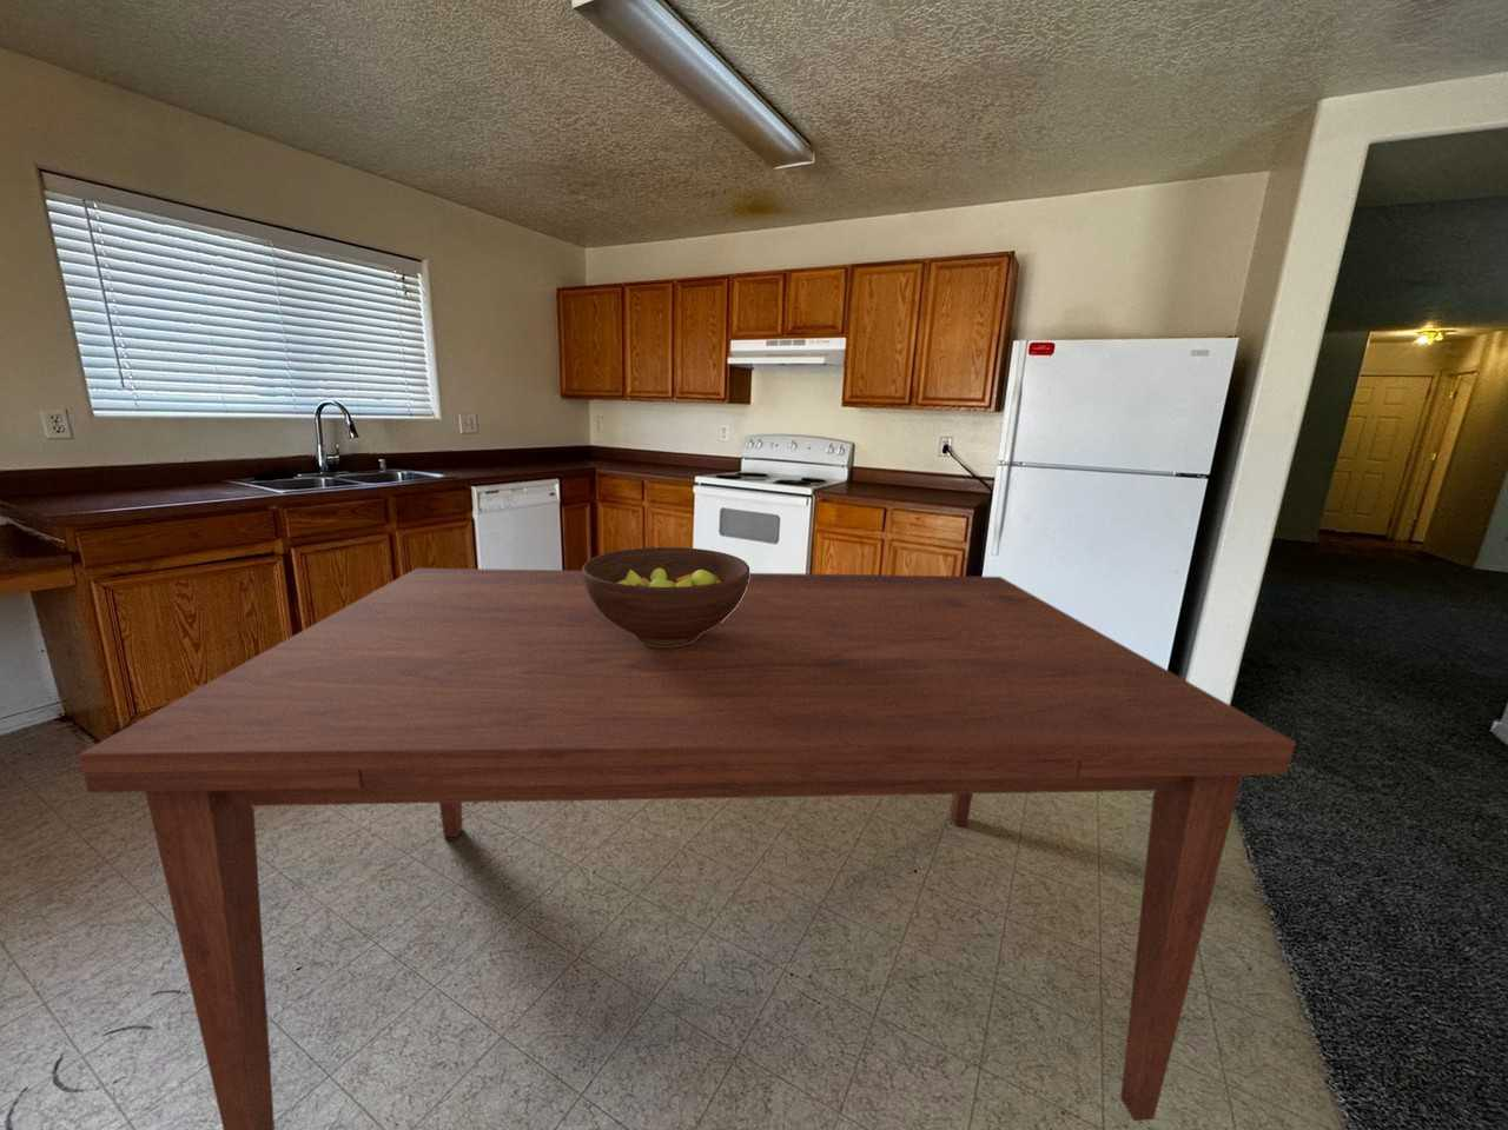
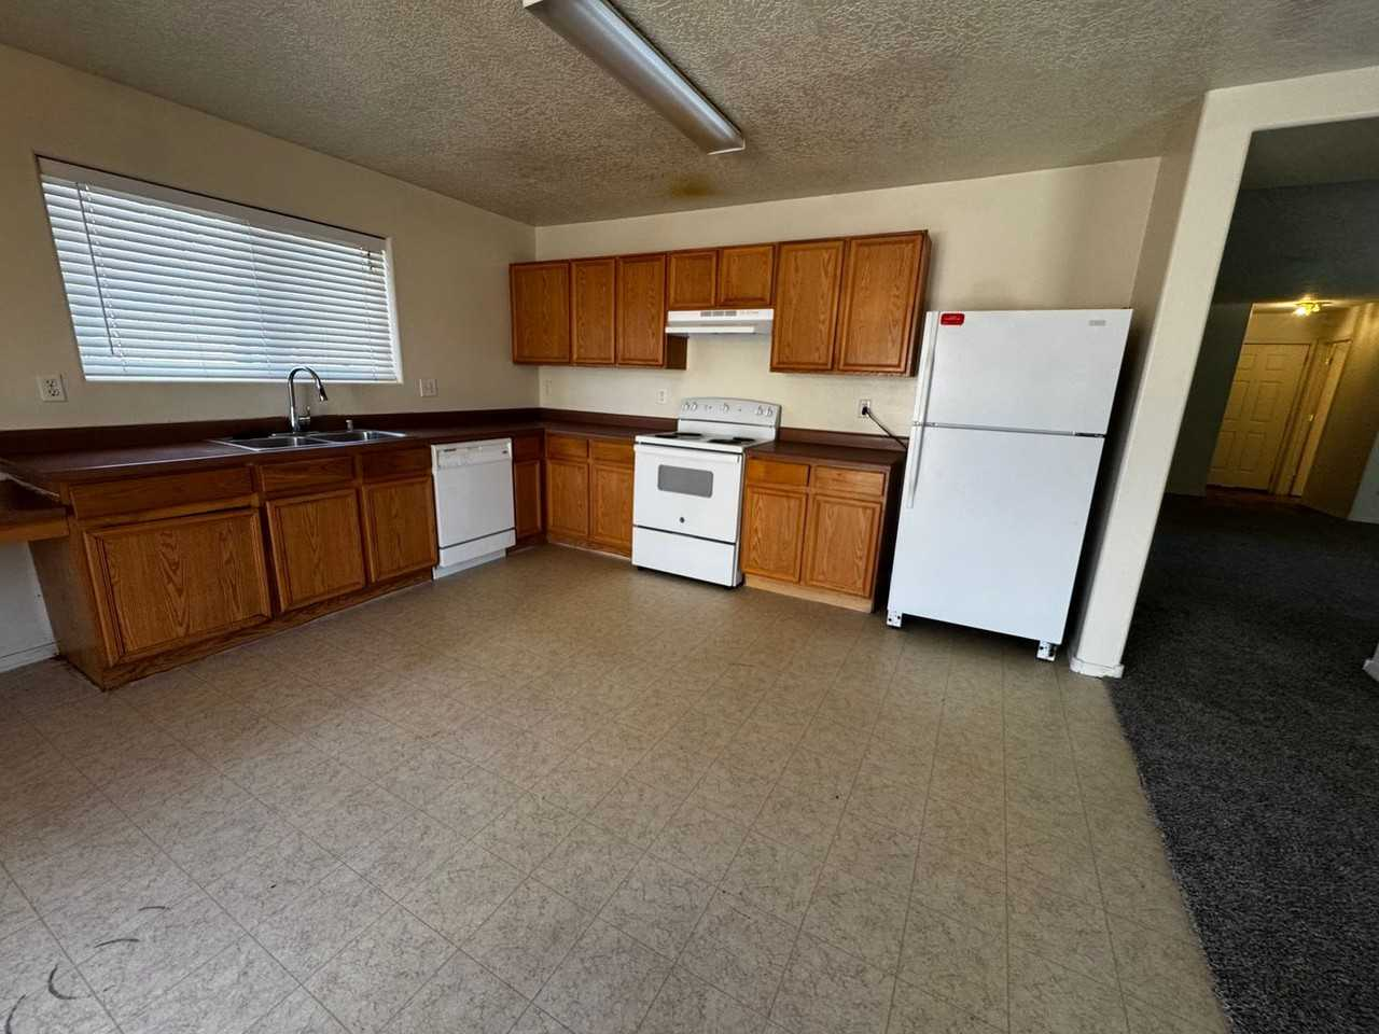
- fruit bowl [581,546,750,646]
- dining table [77,567,1297,1130]
